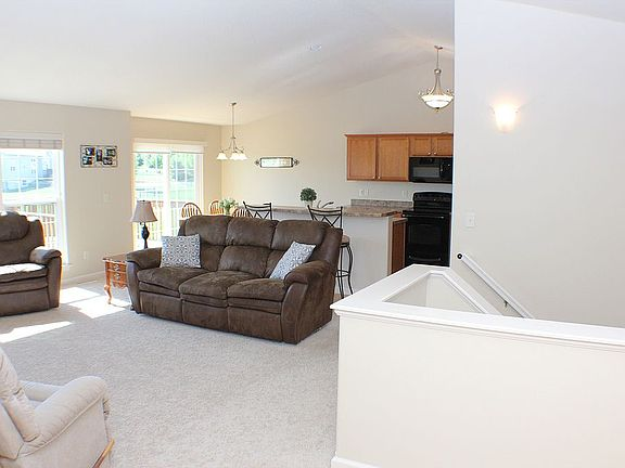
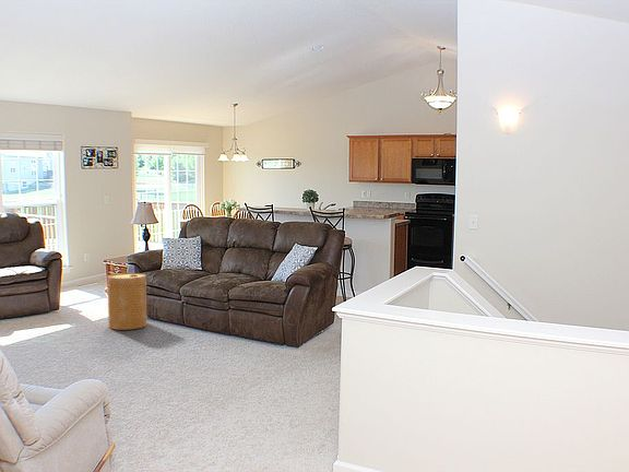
+ basket [106,272,149,331]
